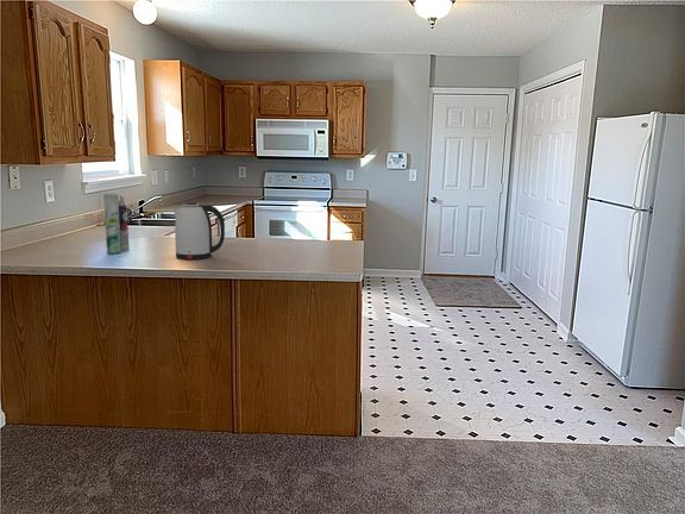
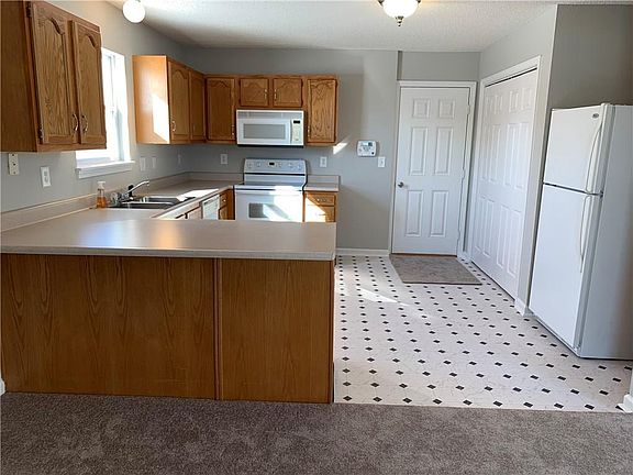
- aerosol can [102,193,131,255]
- kettle [172,201,226,261]
